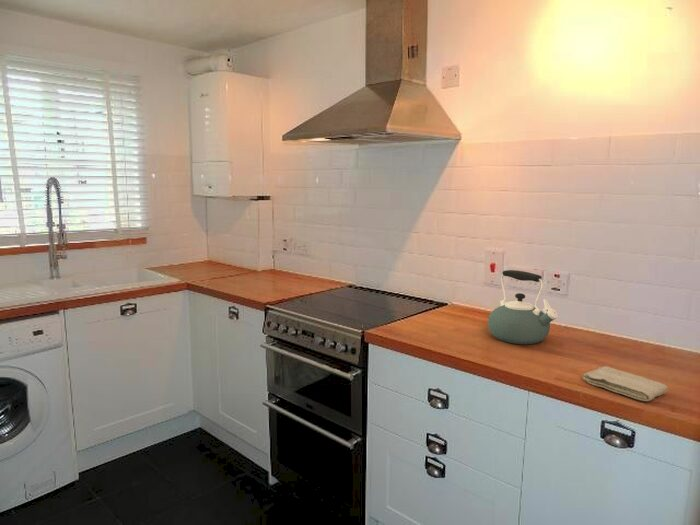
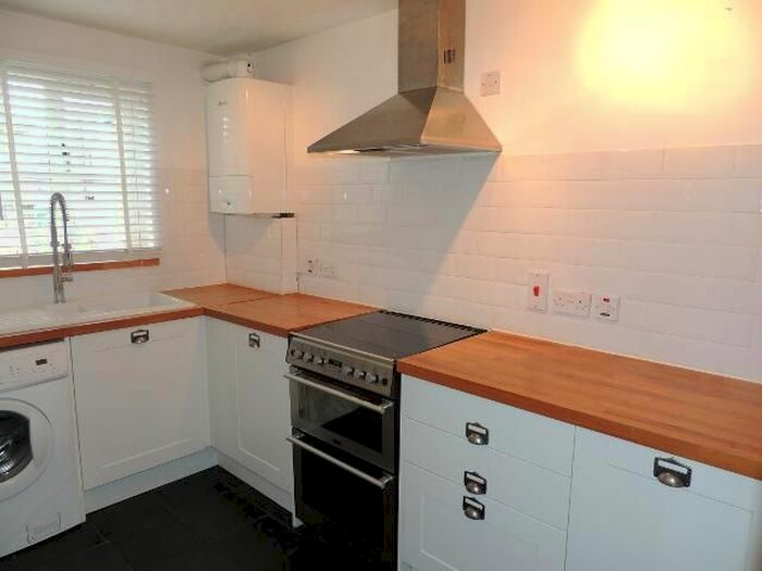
- kettle [487,269,559,345]
- washcloth [582,365,669,402]
